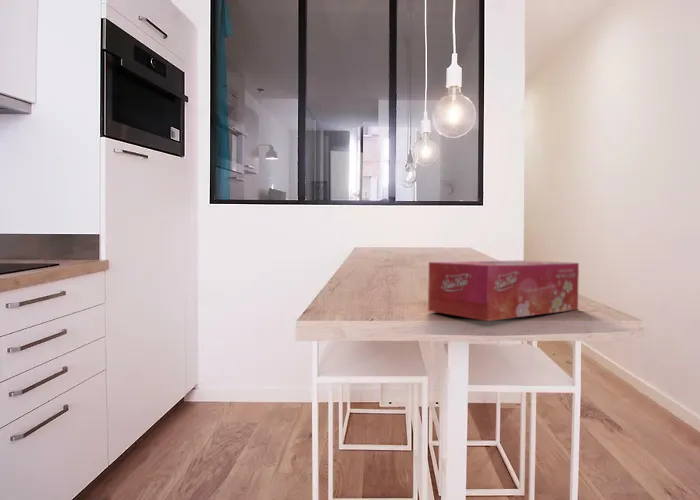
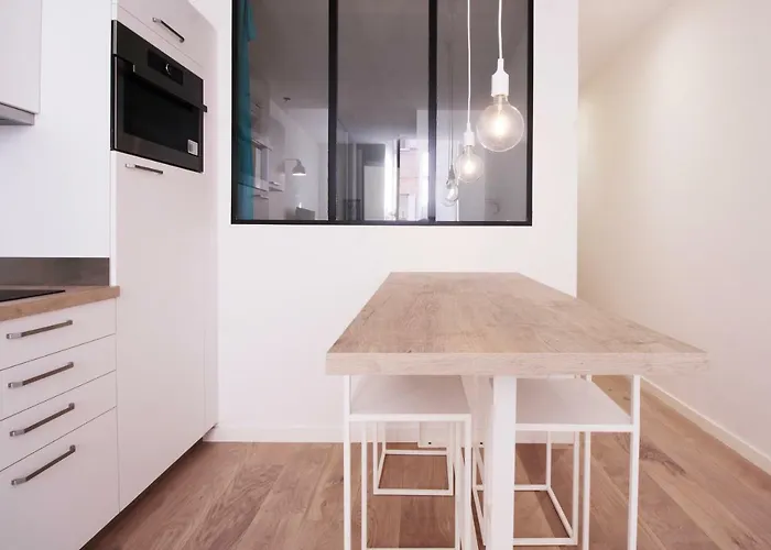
- tissue box [427,260,580,322]
